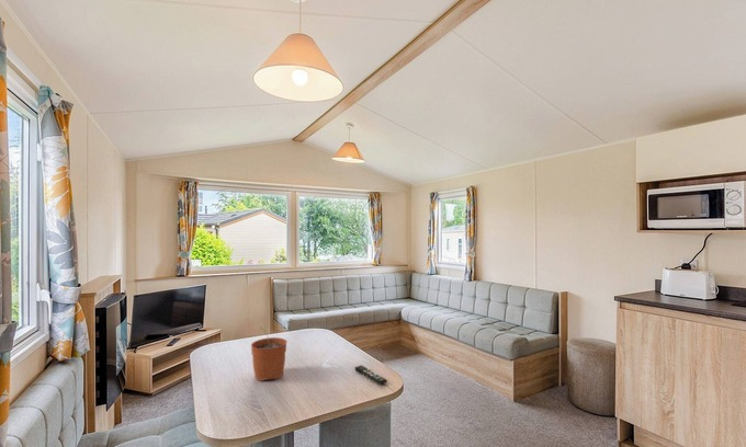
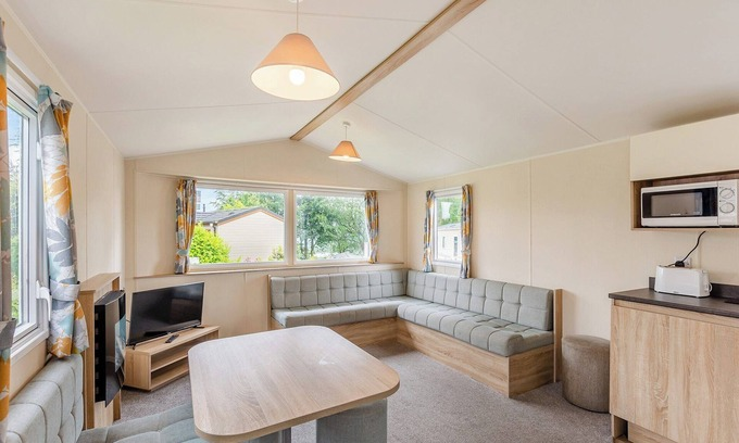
- plant pot [250,324,287,382]
- remote control [353,364,388,386]
